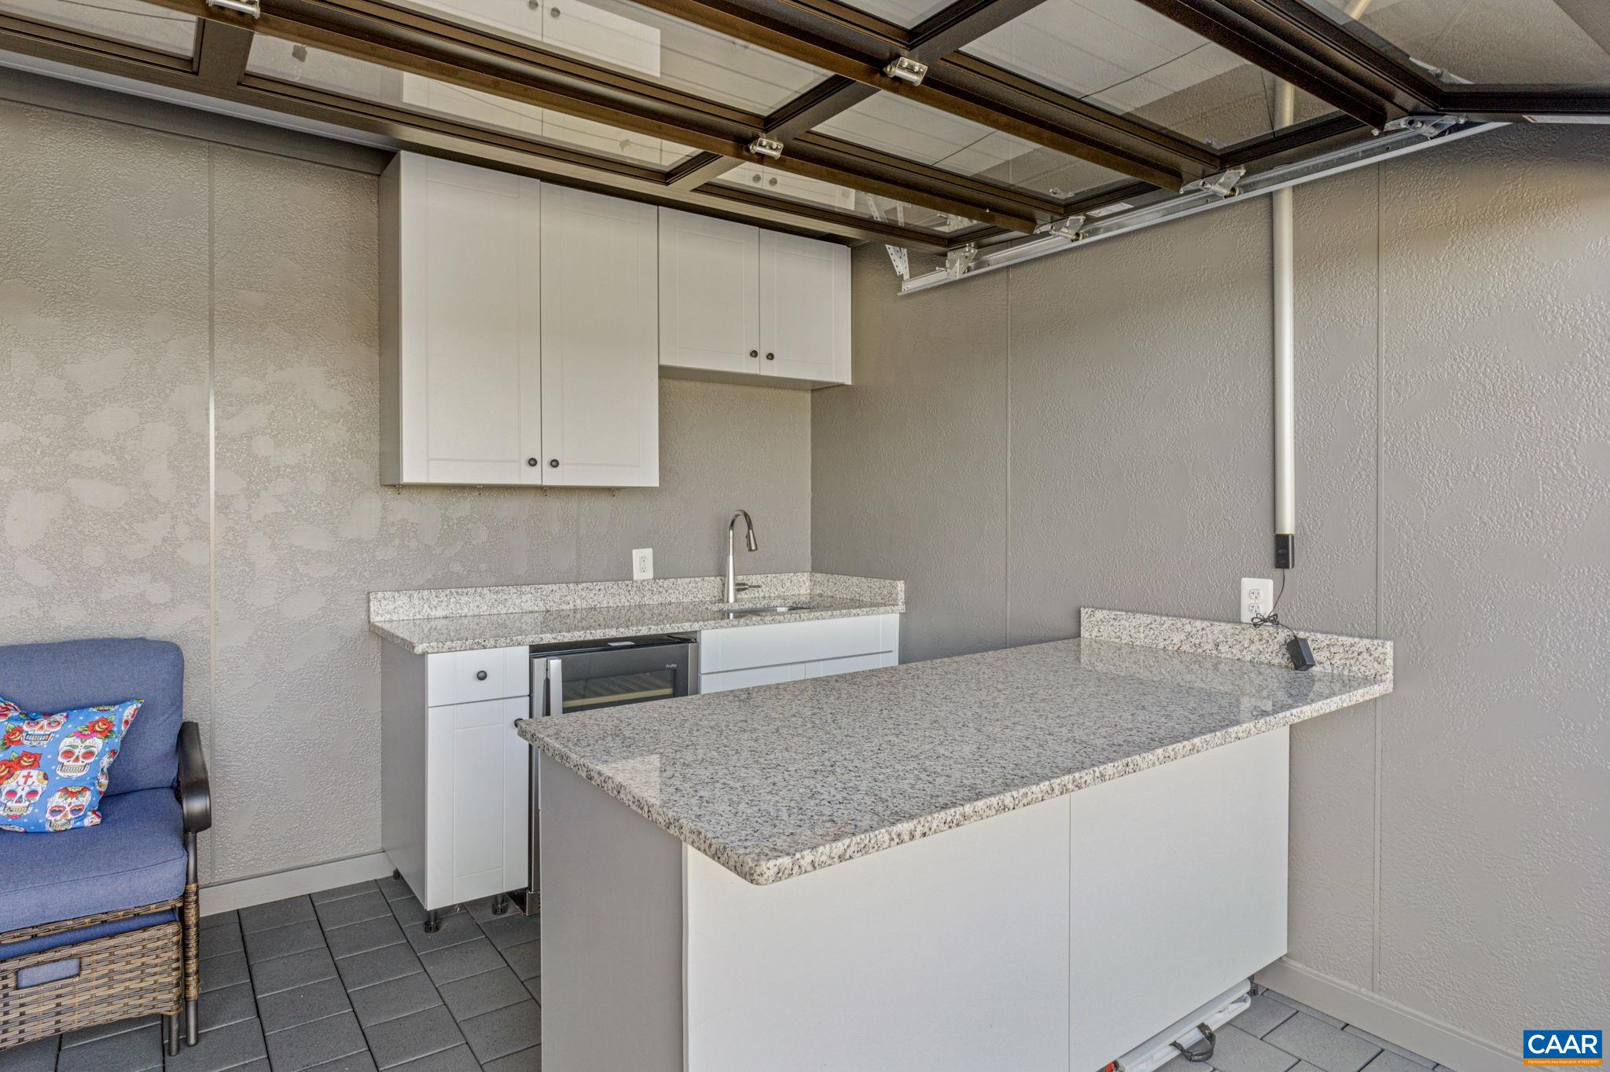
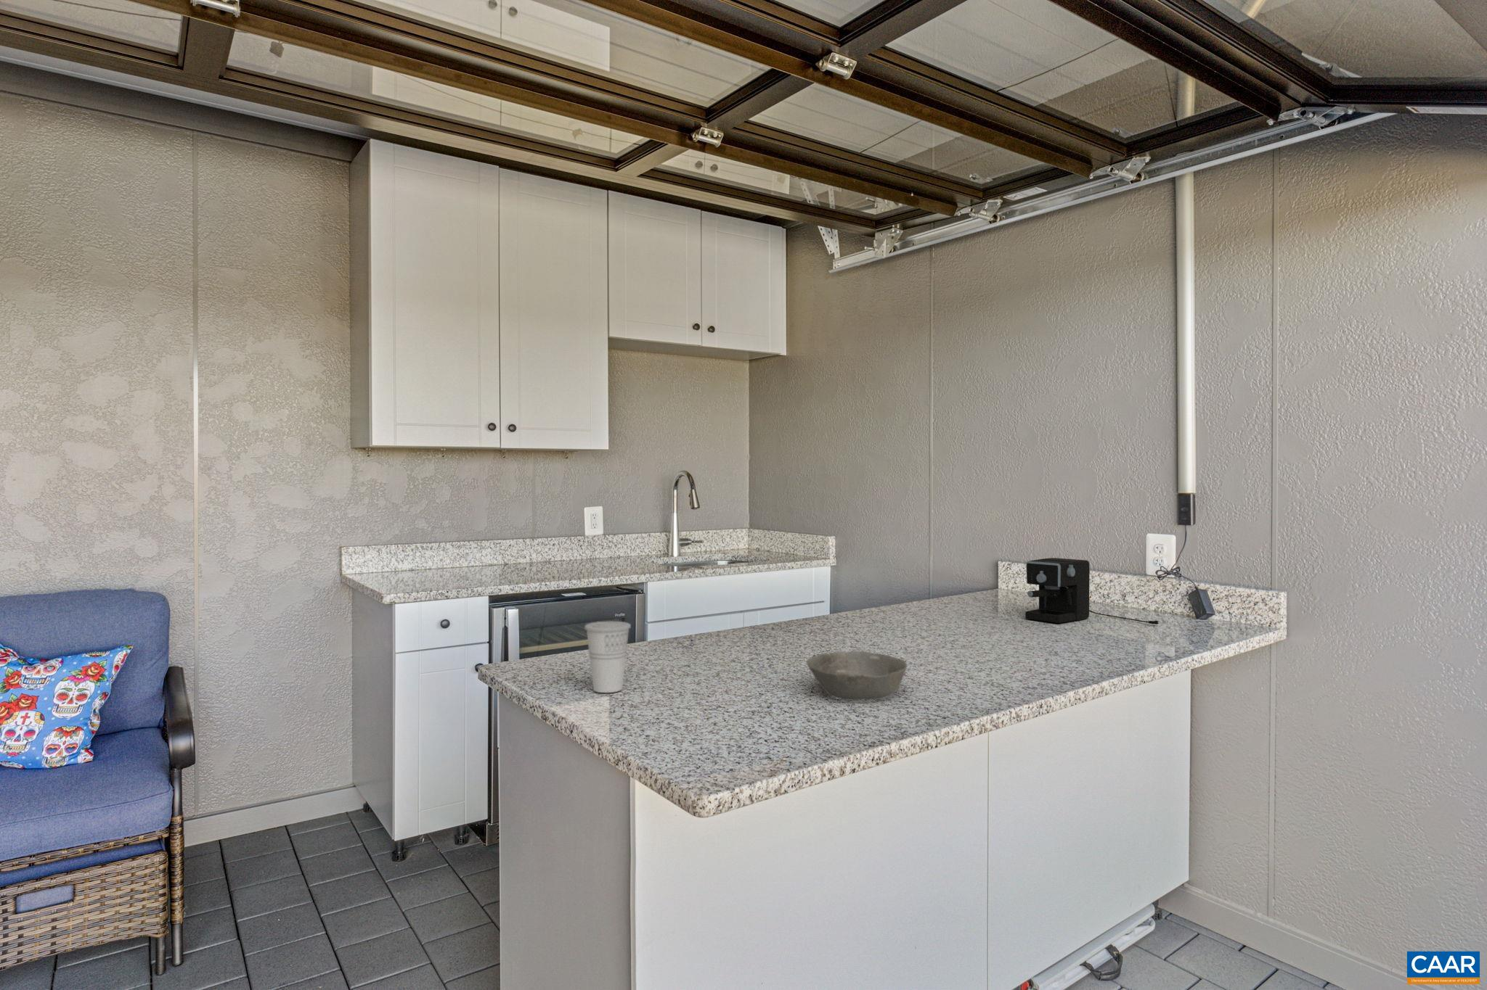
+ coffee maker [1025,557,1160,625]
+ bowl [805,651,908,702]
+ cup [584,621,631,694]
